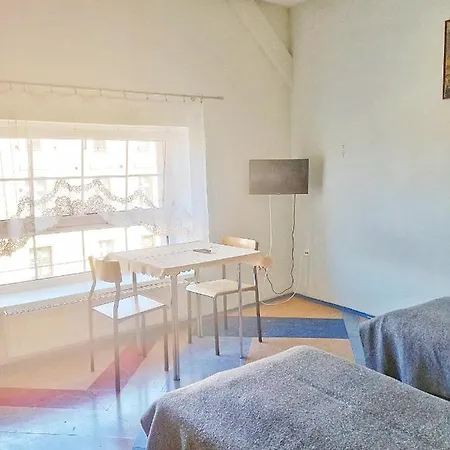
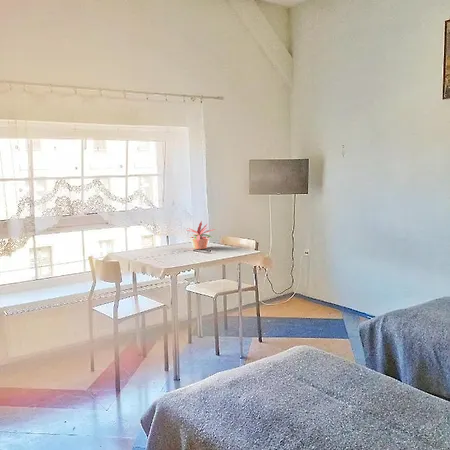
+ potted plant [186,220,217,250]
